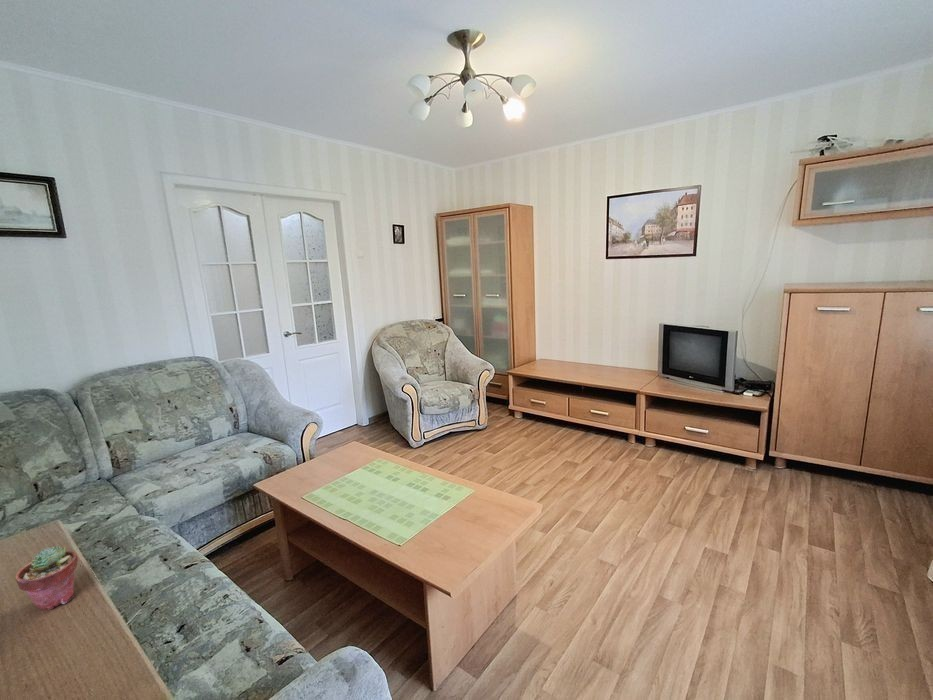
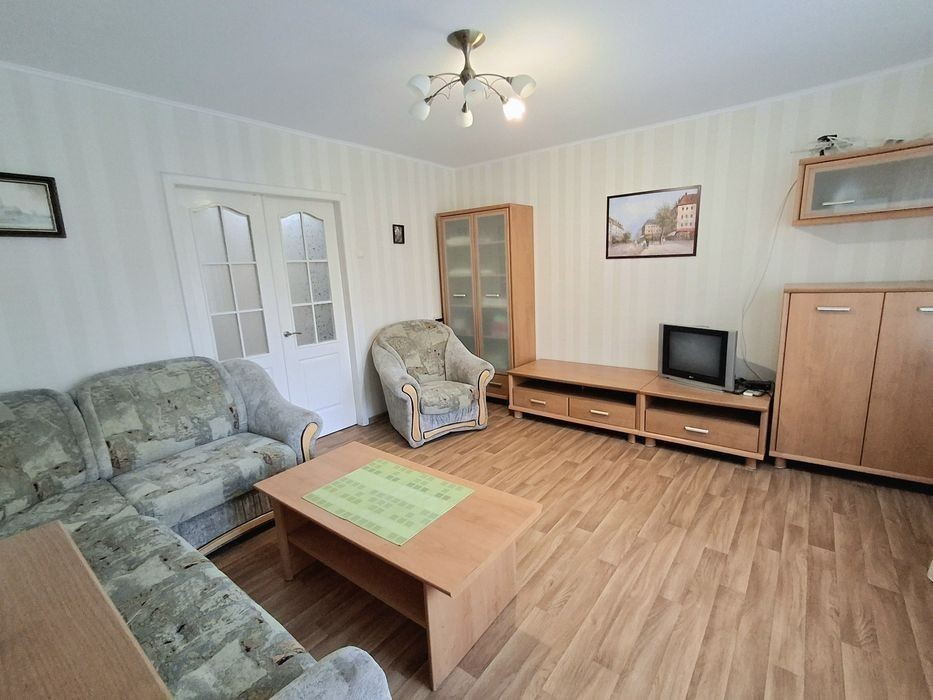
- potted succulent [14,545,79,611]
